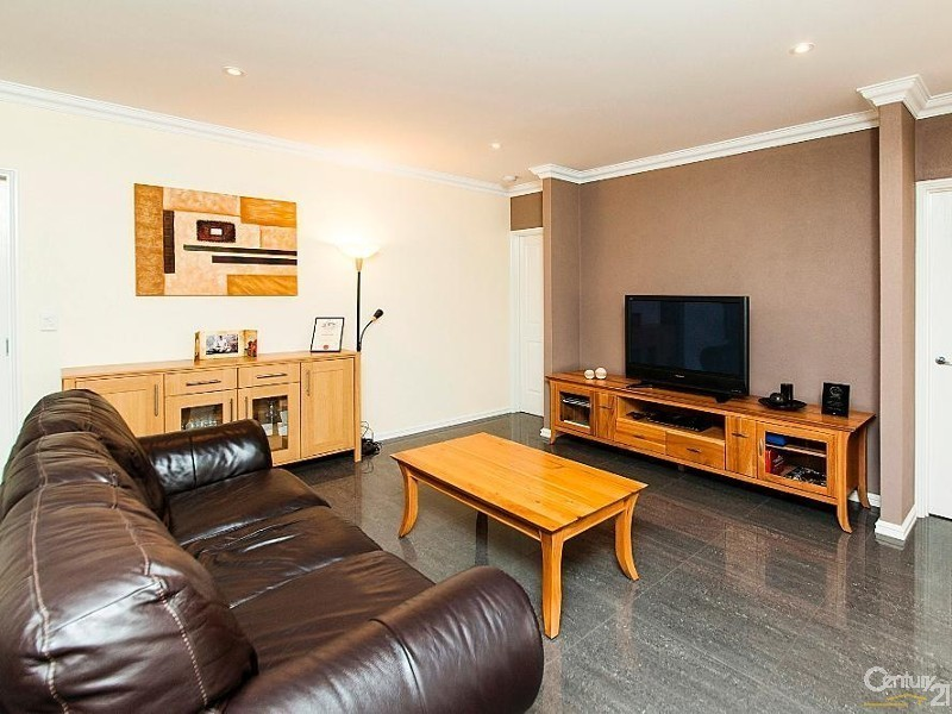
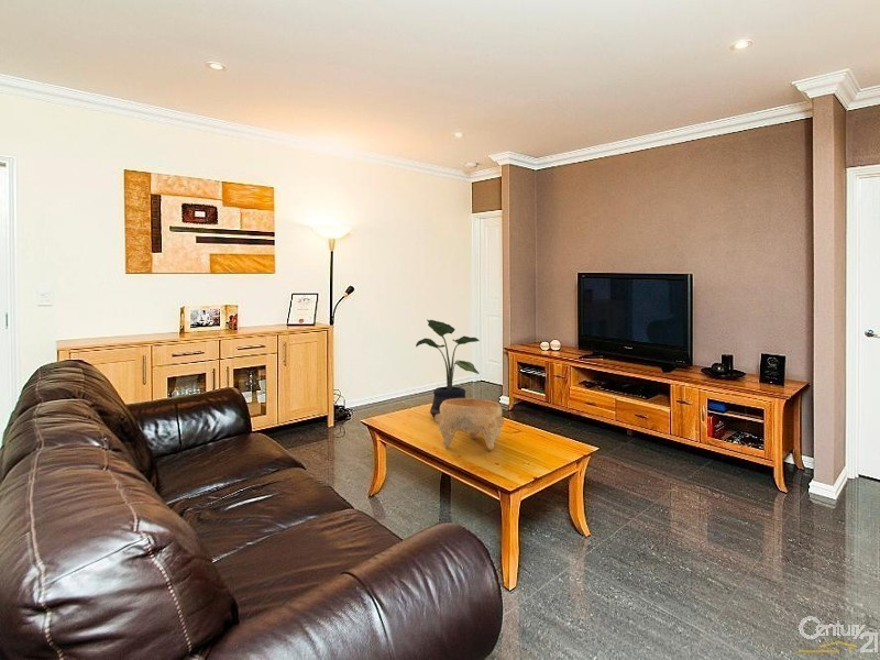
+ decorative bowl [433,397,505,451]
+ potted plant [415,318,481,419]
